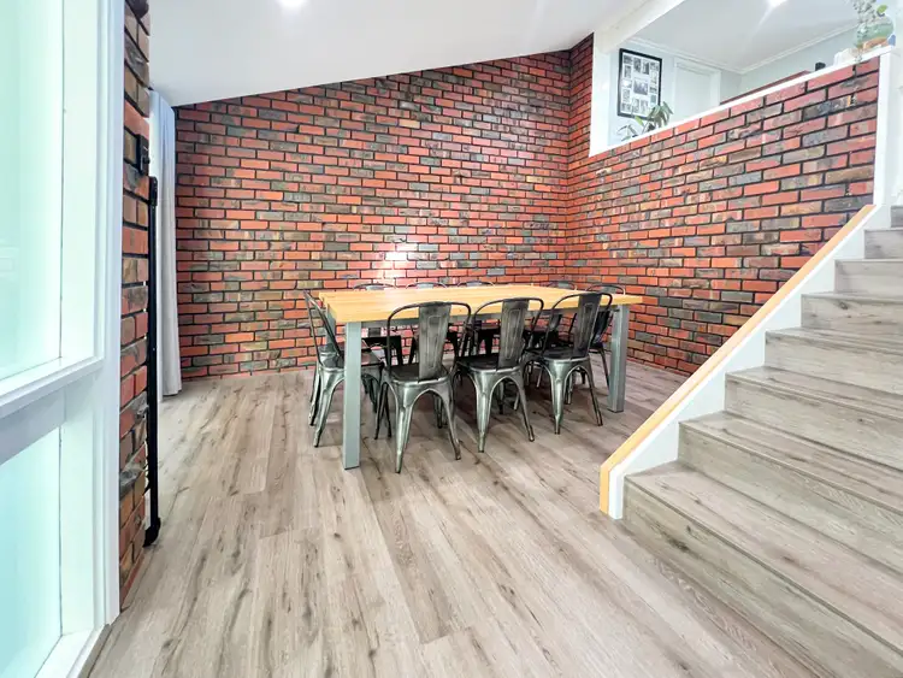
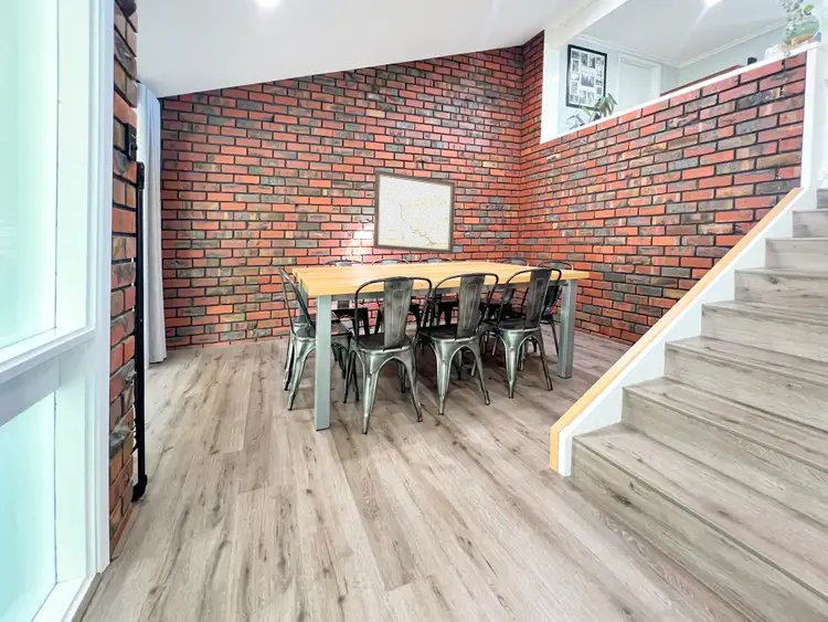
+ wall art [372,169,457,255]
